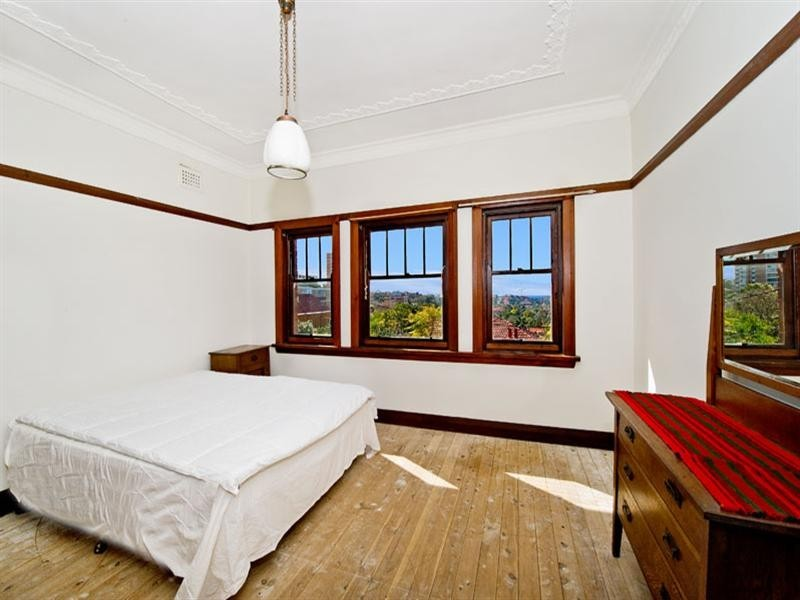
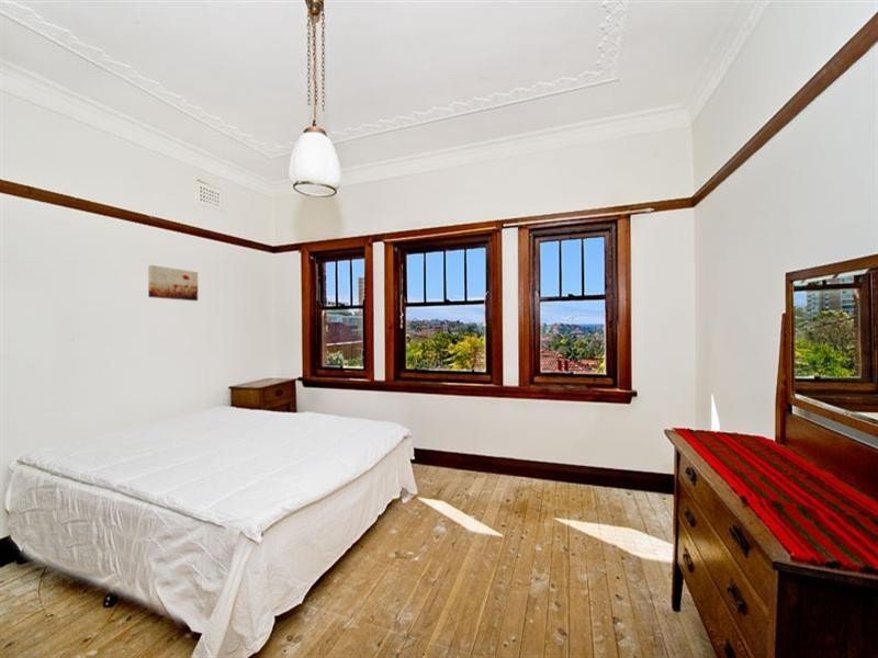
+ wall art [147,264,199,302]
